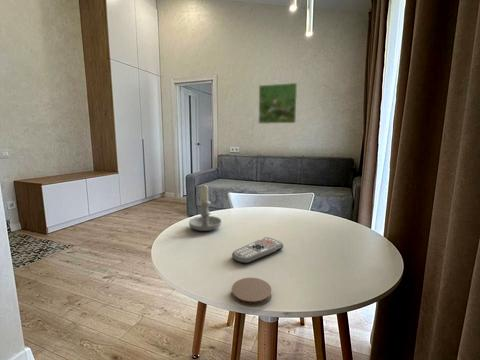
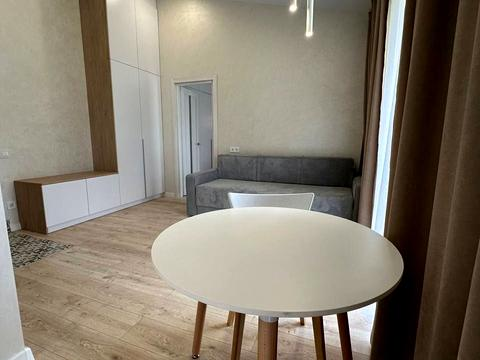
- remote control [231,236,284,265]
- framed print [258,82,298,125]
- coaster [231,277,272,308]
- candle [188,182,222,232]
